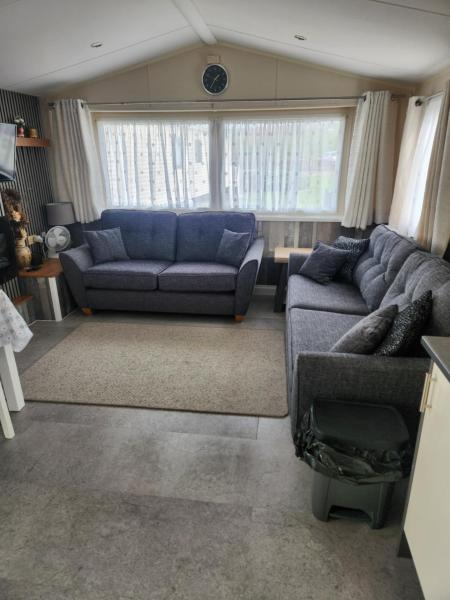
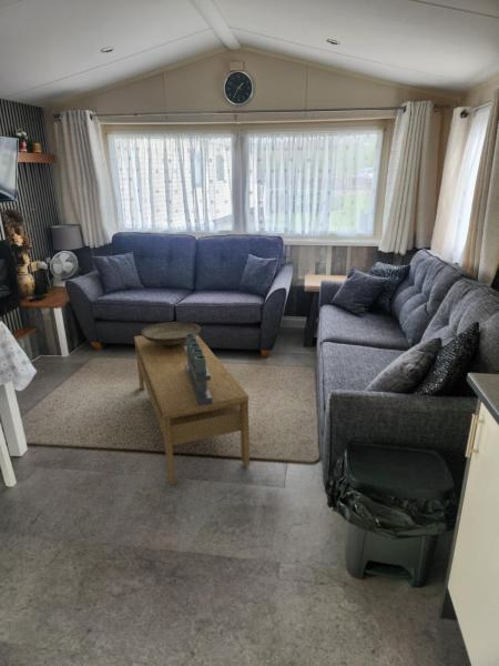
+ coffee table [133,334,251,486]
+ decorative bowl [140,321,202,347]
+ candle holder [184,334,213,406]
